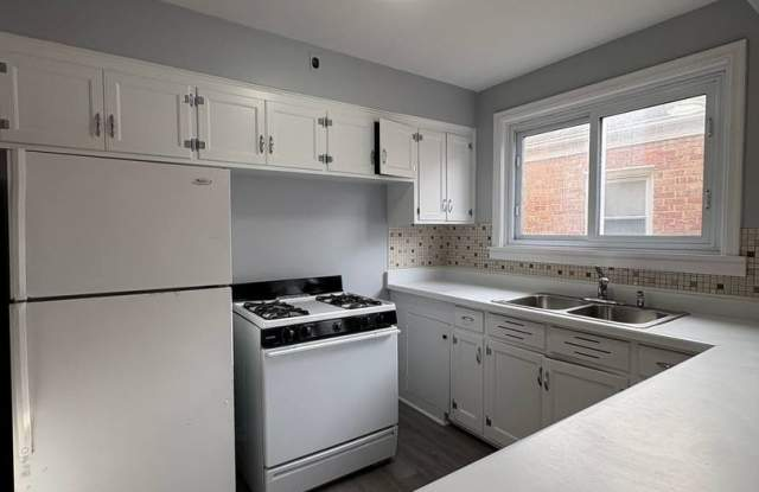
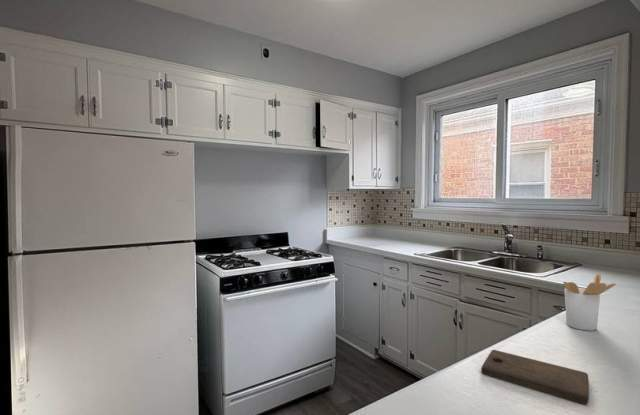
+ utensil holder [562,273,617,332]
+ cutting board [480,349,590,405]
